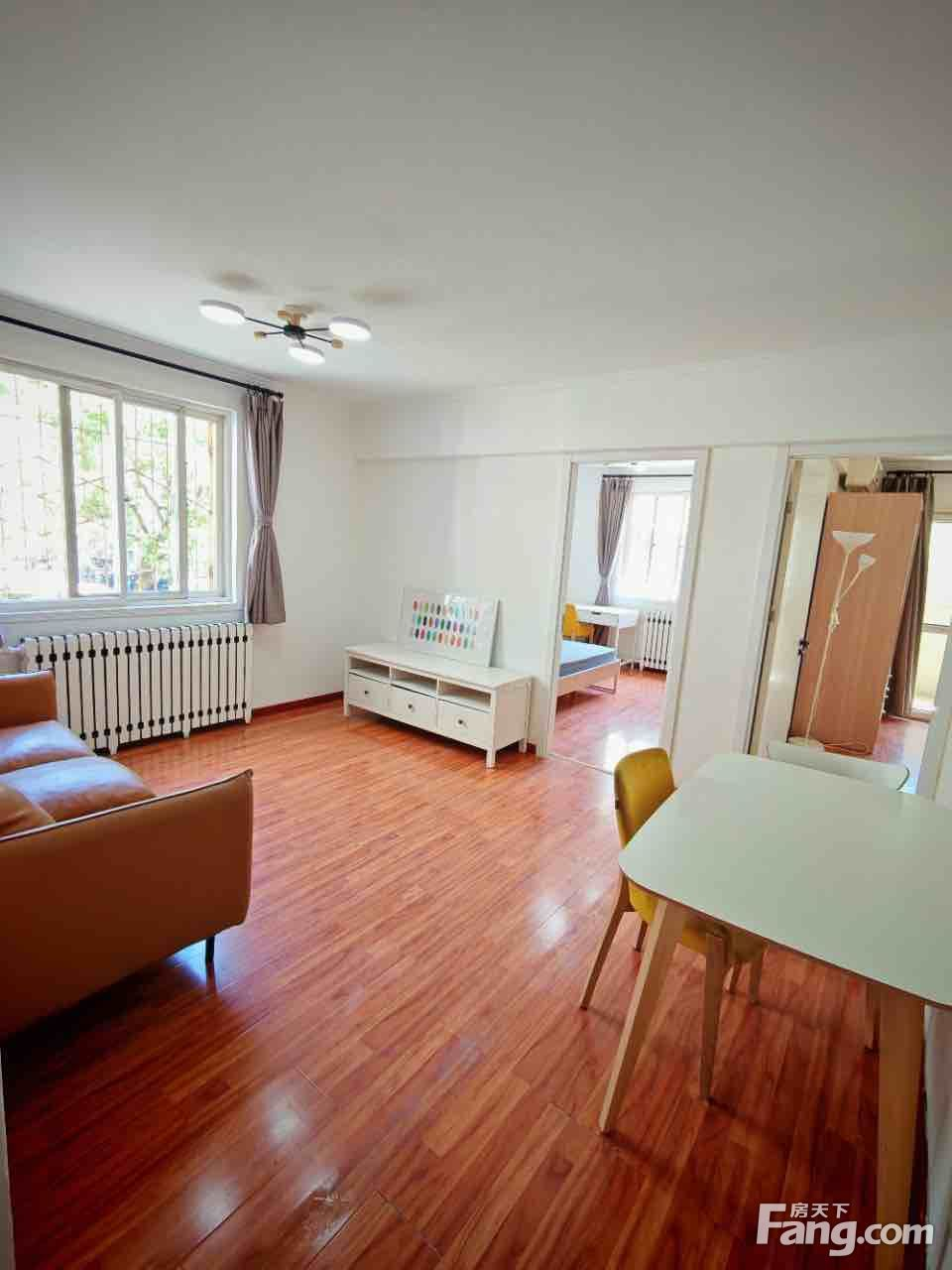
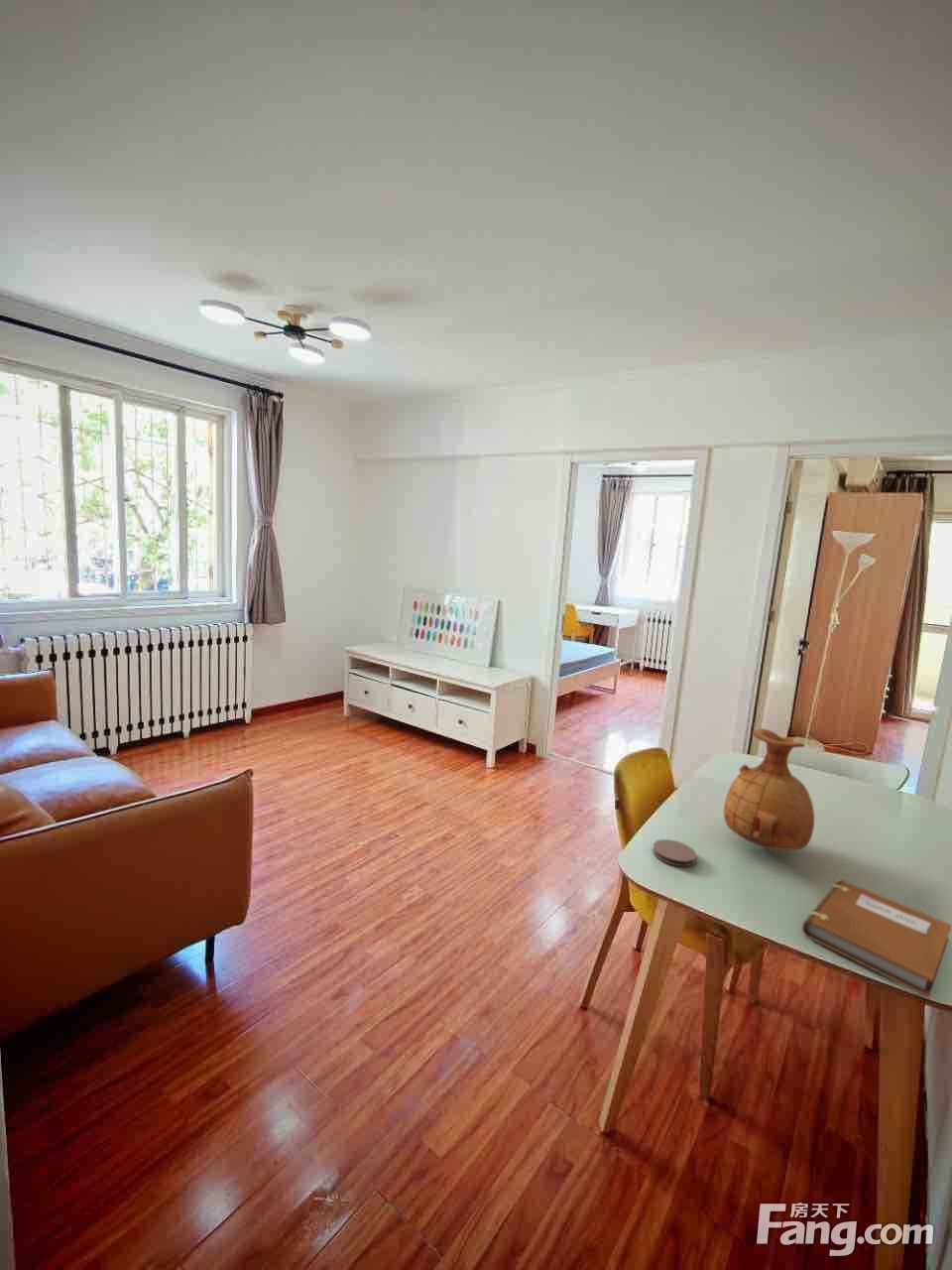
+ notebook [801,879,952,999]
+ coaster [652,838,697,867]
+ vase [723,727,815,850]
